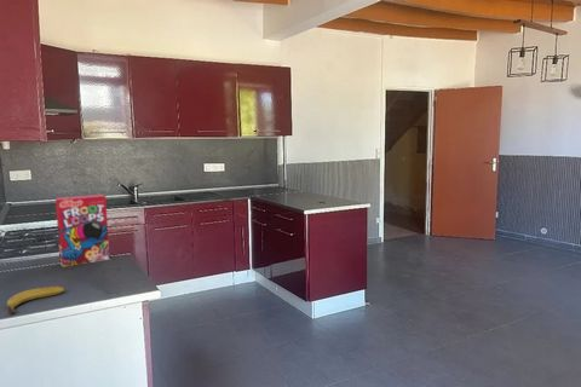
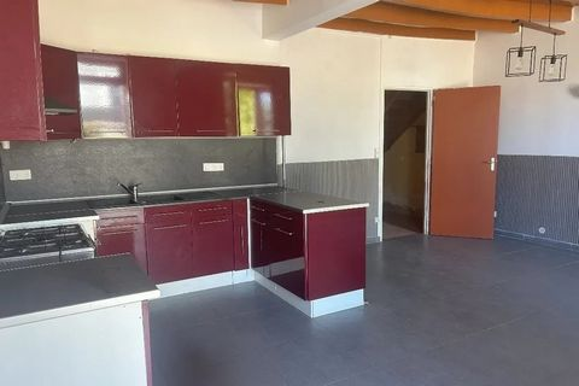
- fruit [6,285,67,316]
- cereal box [54,194,110,268]
